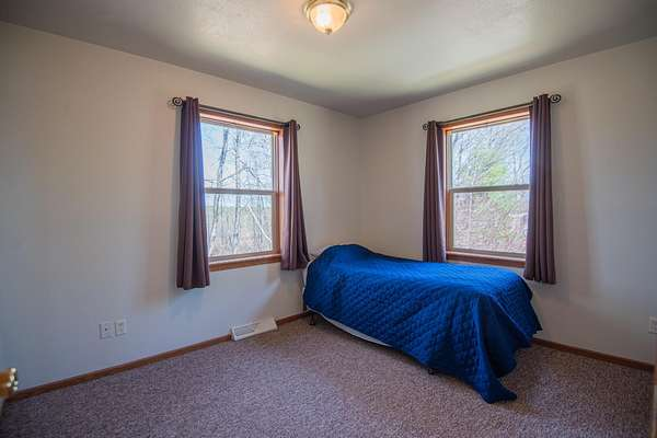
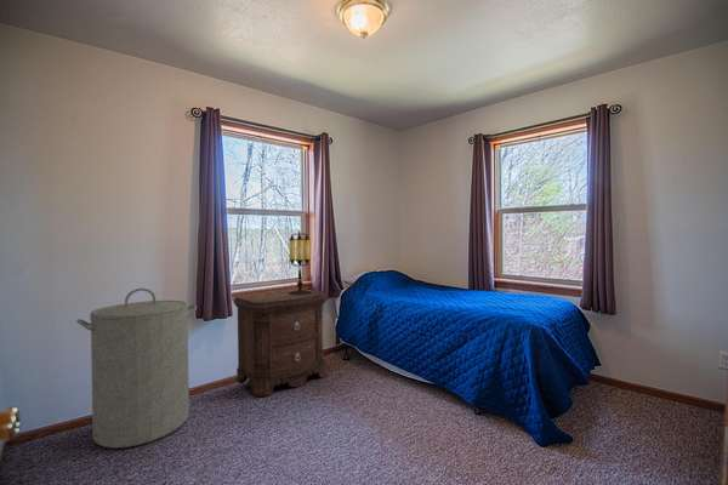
+ laundry hamper [75,287,198,449]
+ nightstand [232,289,329,398]
+ table lamp [288,230,312,295]
